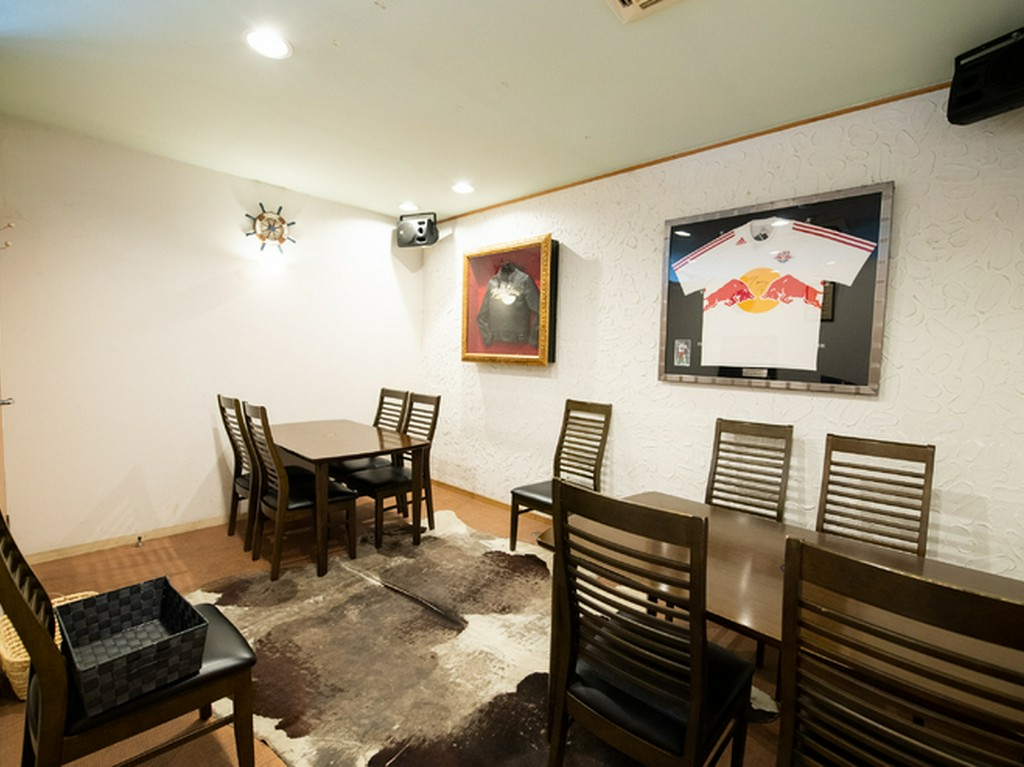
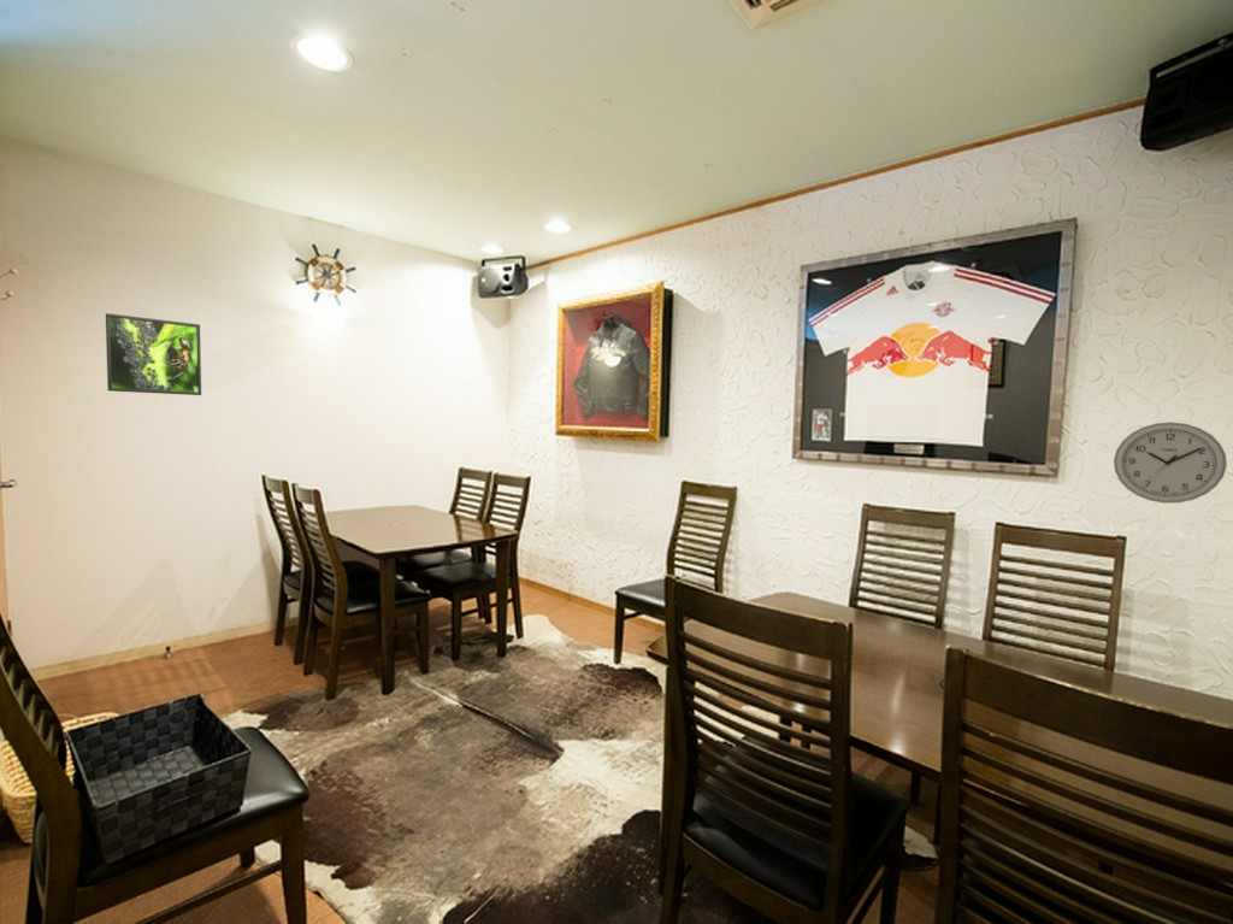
+ wall clock [1113,420,1228,504]
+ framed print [105,312,202,396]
